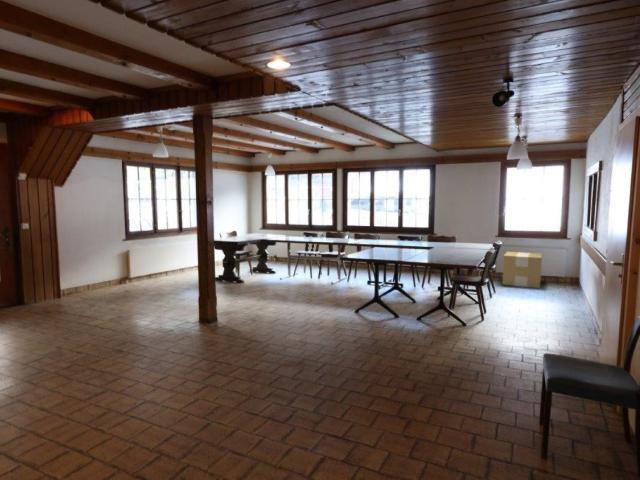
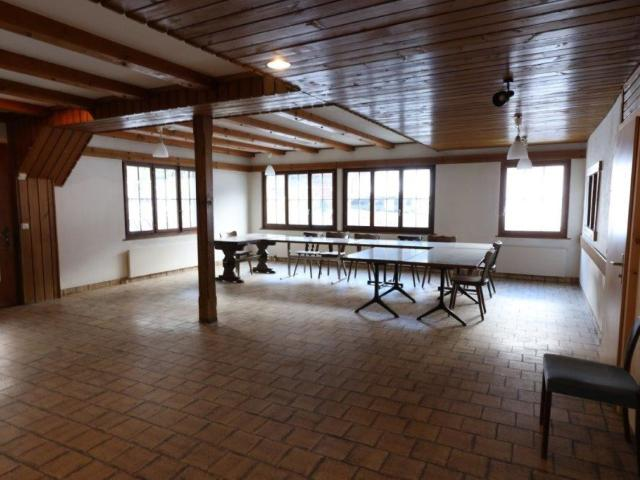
- cardboard box [501,251,543,289]
